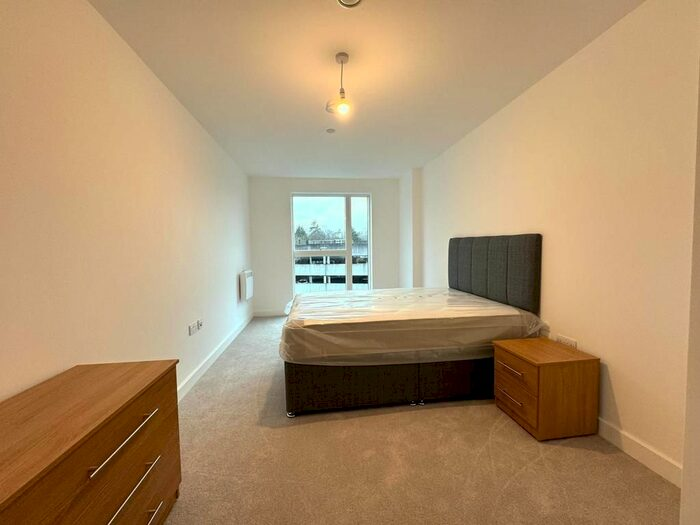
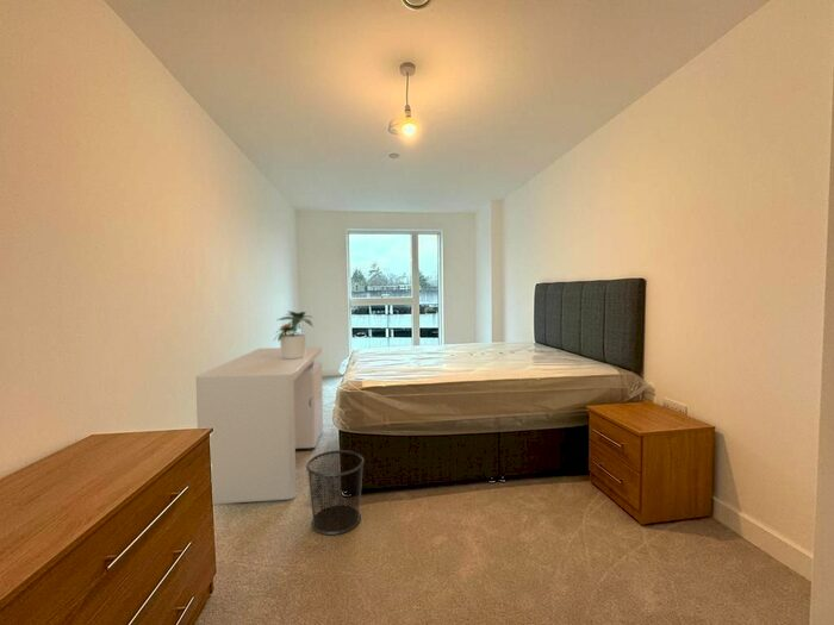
+ desk [194,346,324,505]
+ waste bin [305,449,366,536]
+ potted plant [273,310,315,358]
